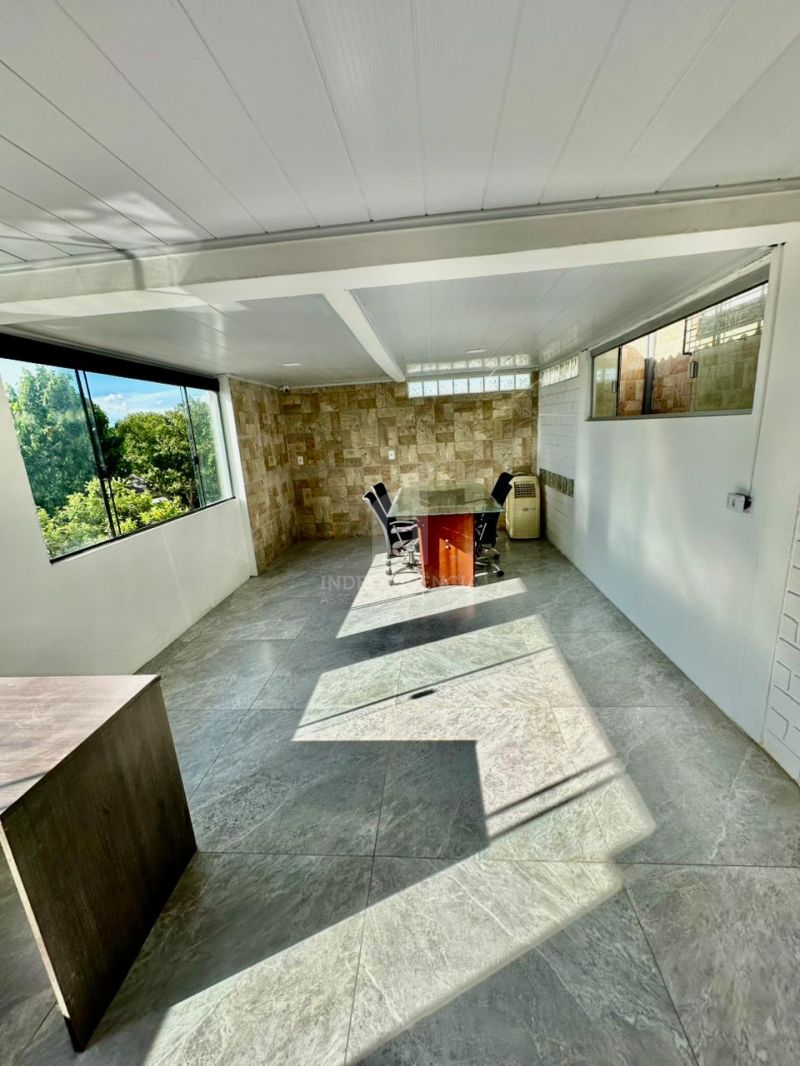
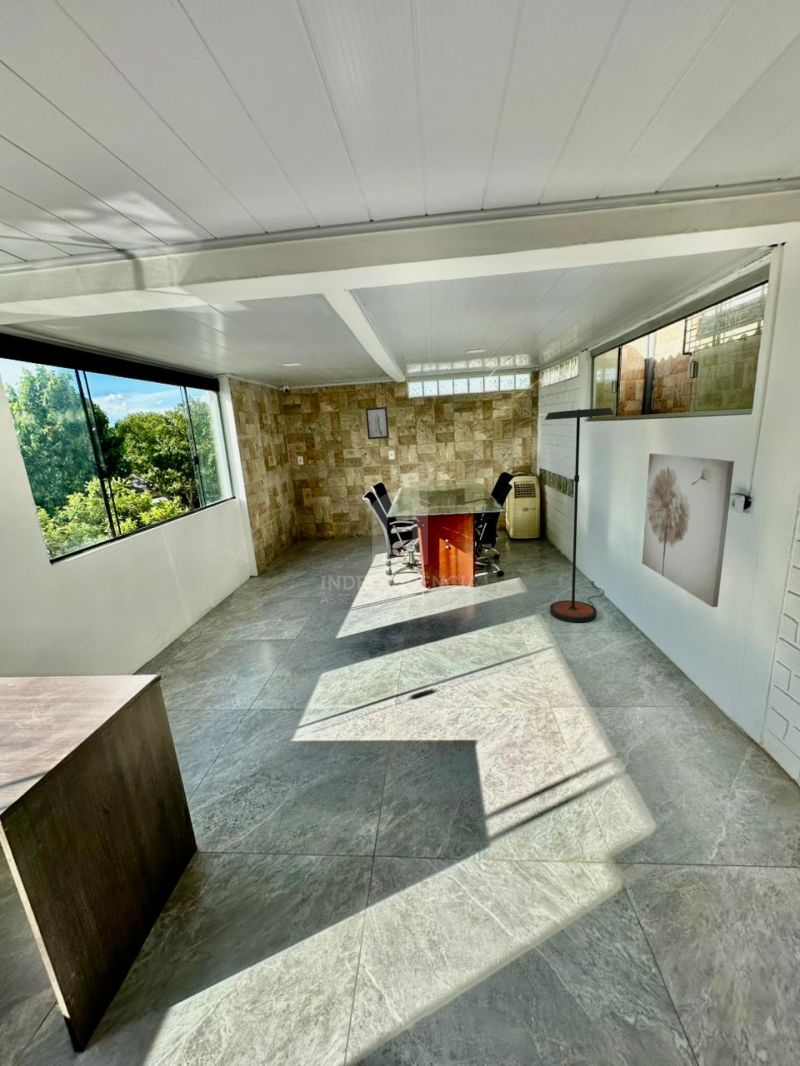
+ wall art [641,452,735,608]
+ wall art [365,406,390,440]
+ floor lamp [544,407,615,624]
